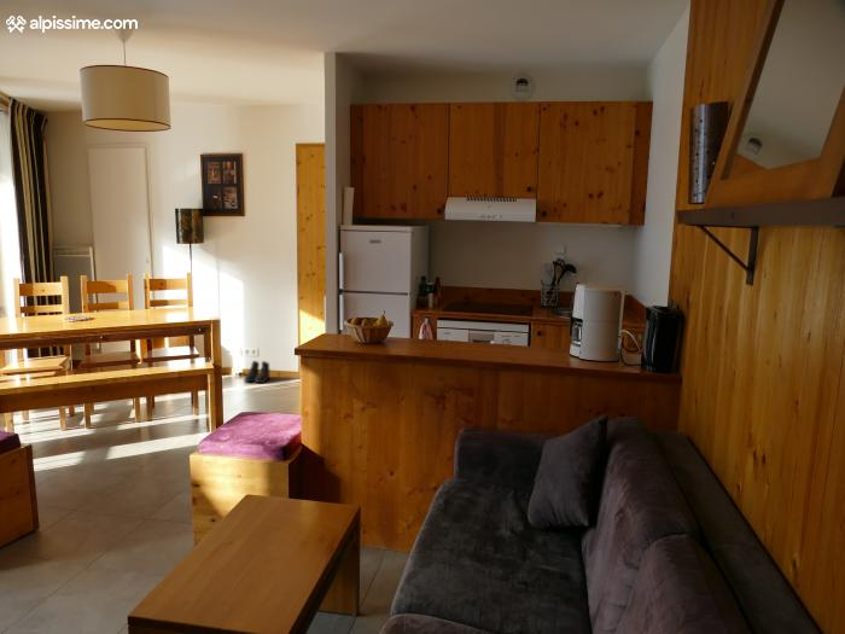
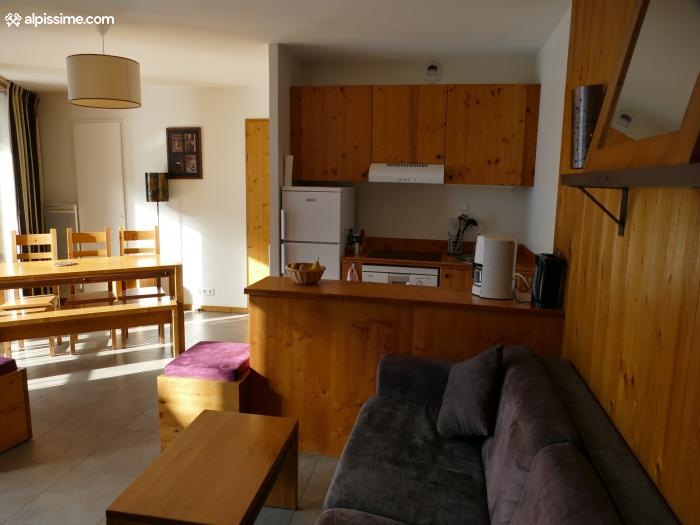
- boots [244,360,272,384]
